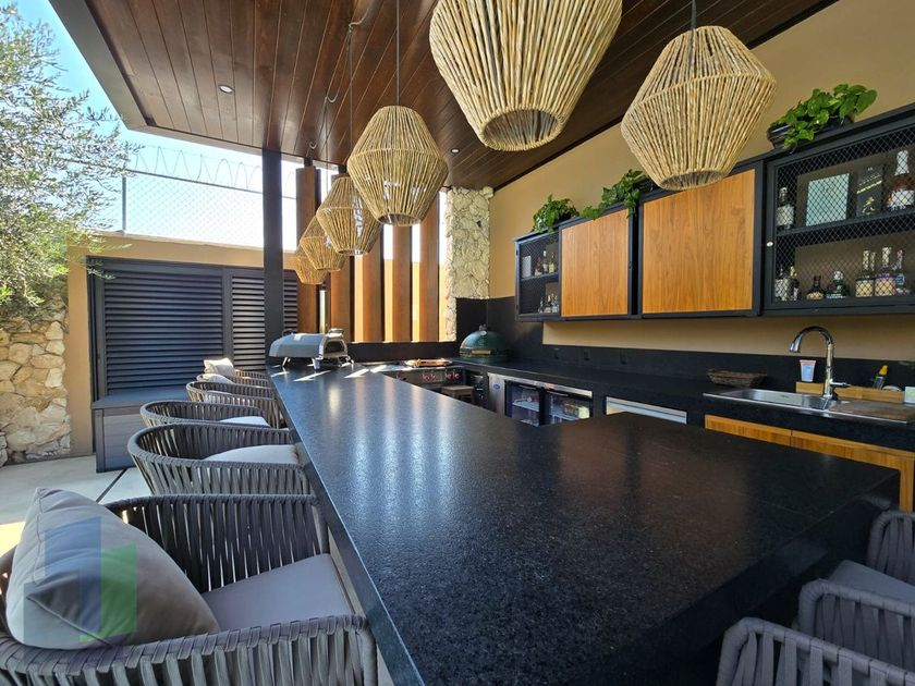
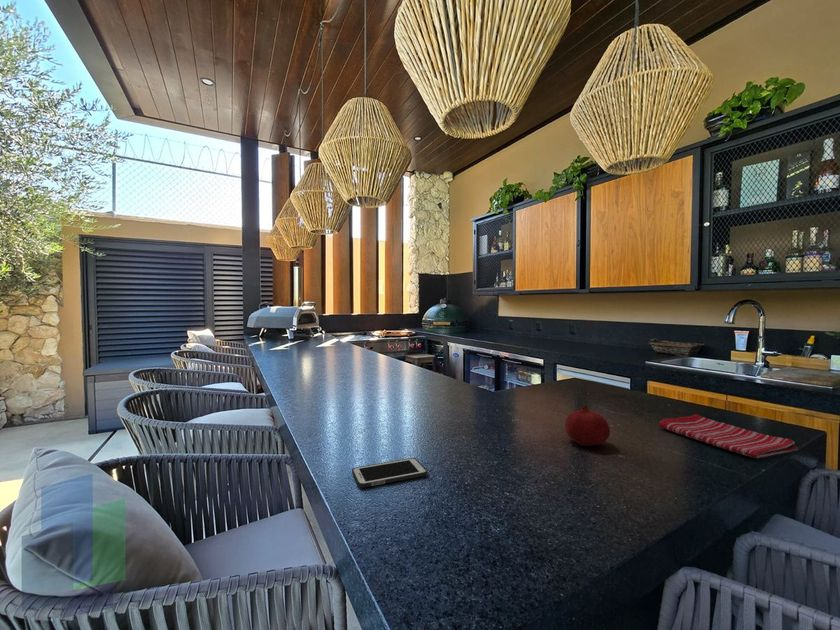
+ dish towel [658,413,799,459]
+ fruit [564,404,611,447]
+ cell phone [351,457,428,489]
